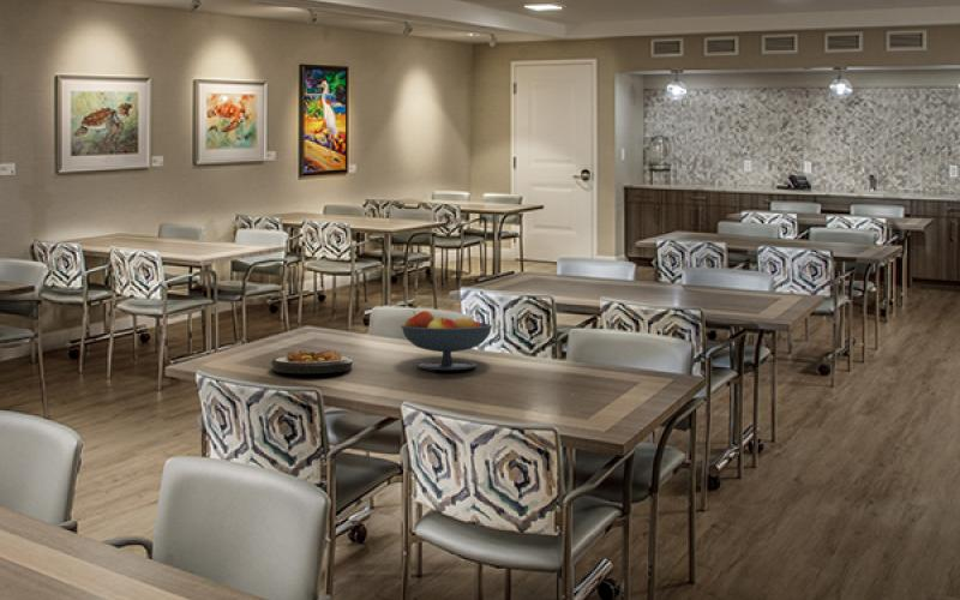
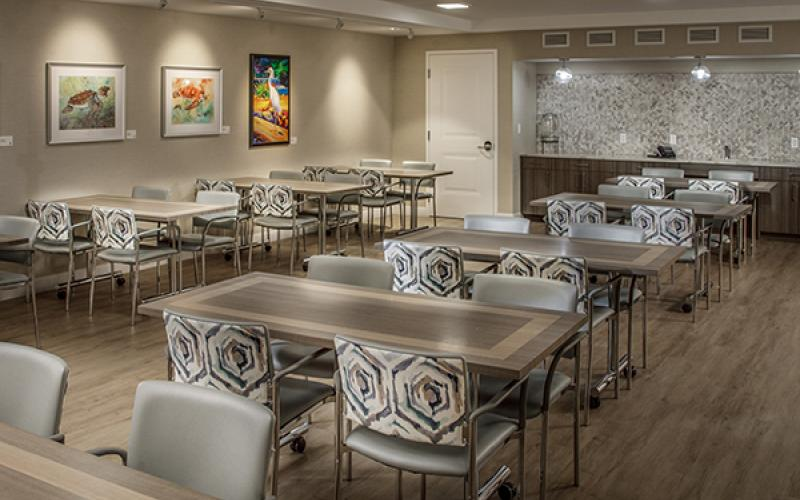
- plate [270,348,354,374]
- fruit bowl [400,310,493,371]
